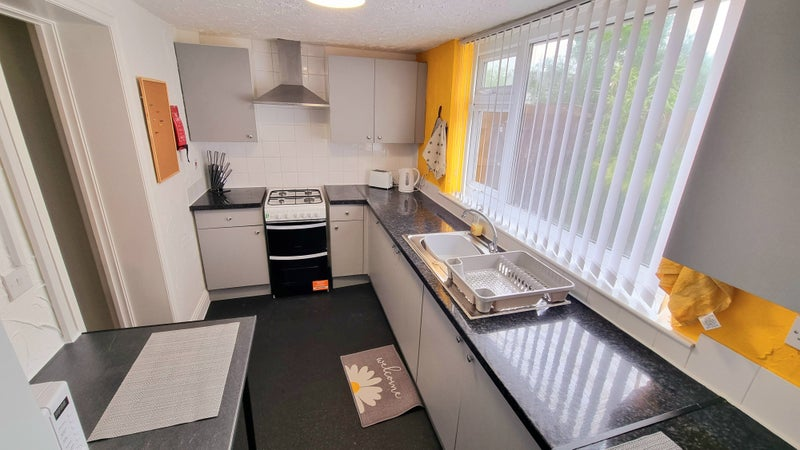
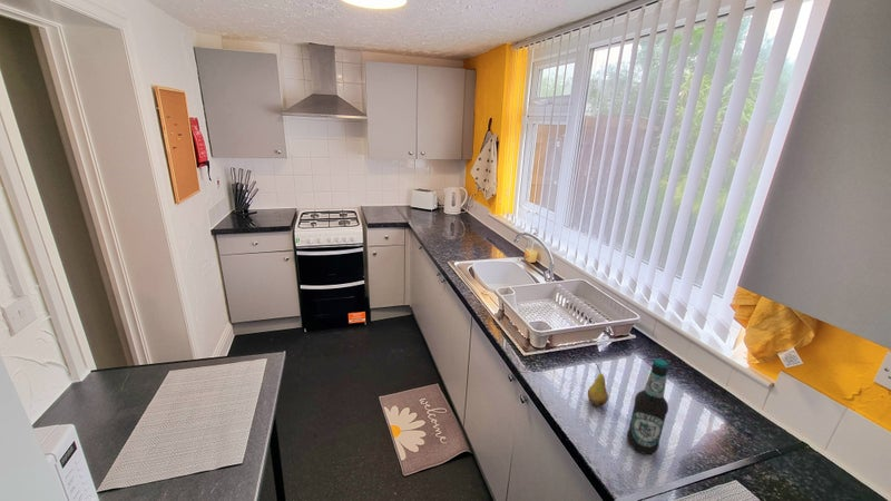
+ bottle [626,357,669,455]
+ fruit [587,362,609,407]
